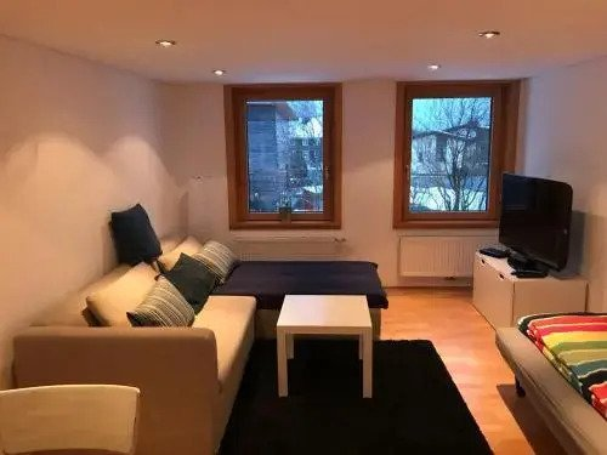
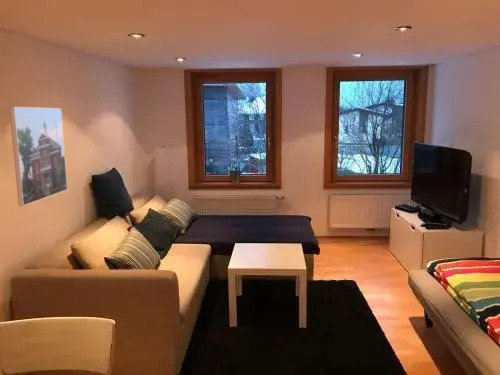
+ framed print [8,106,68,207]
